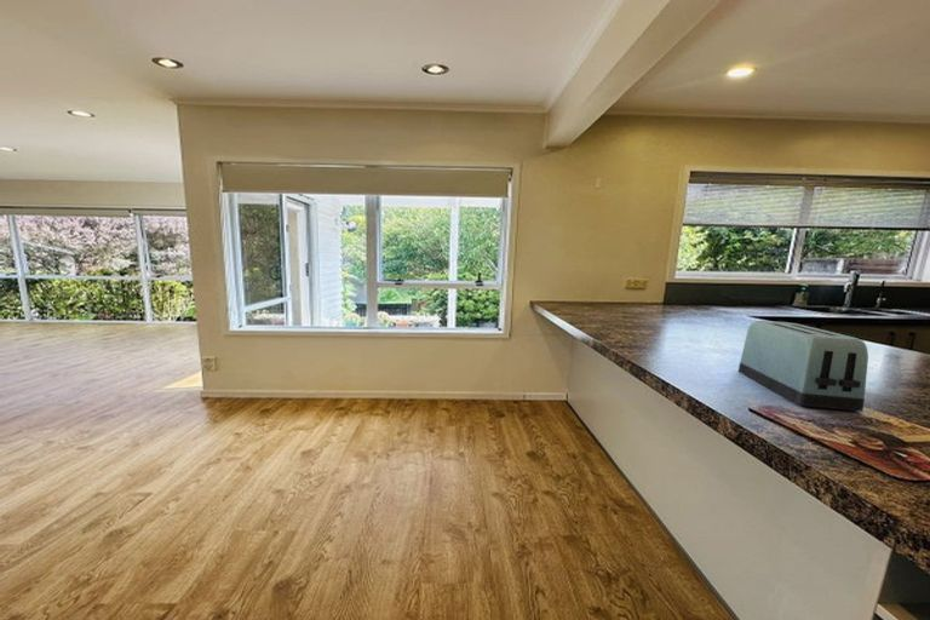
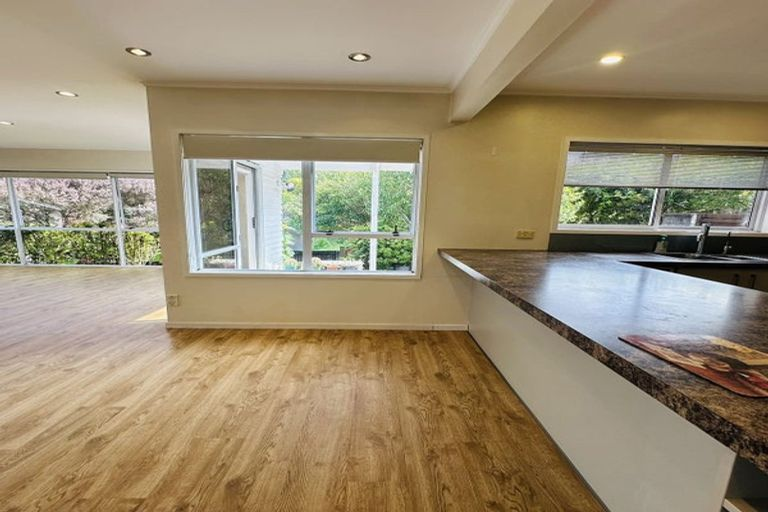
- toaster [737,320,869,413]
